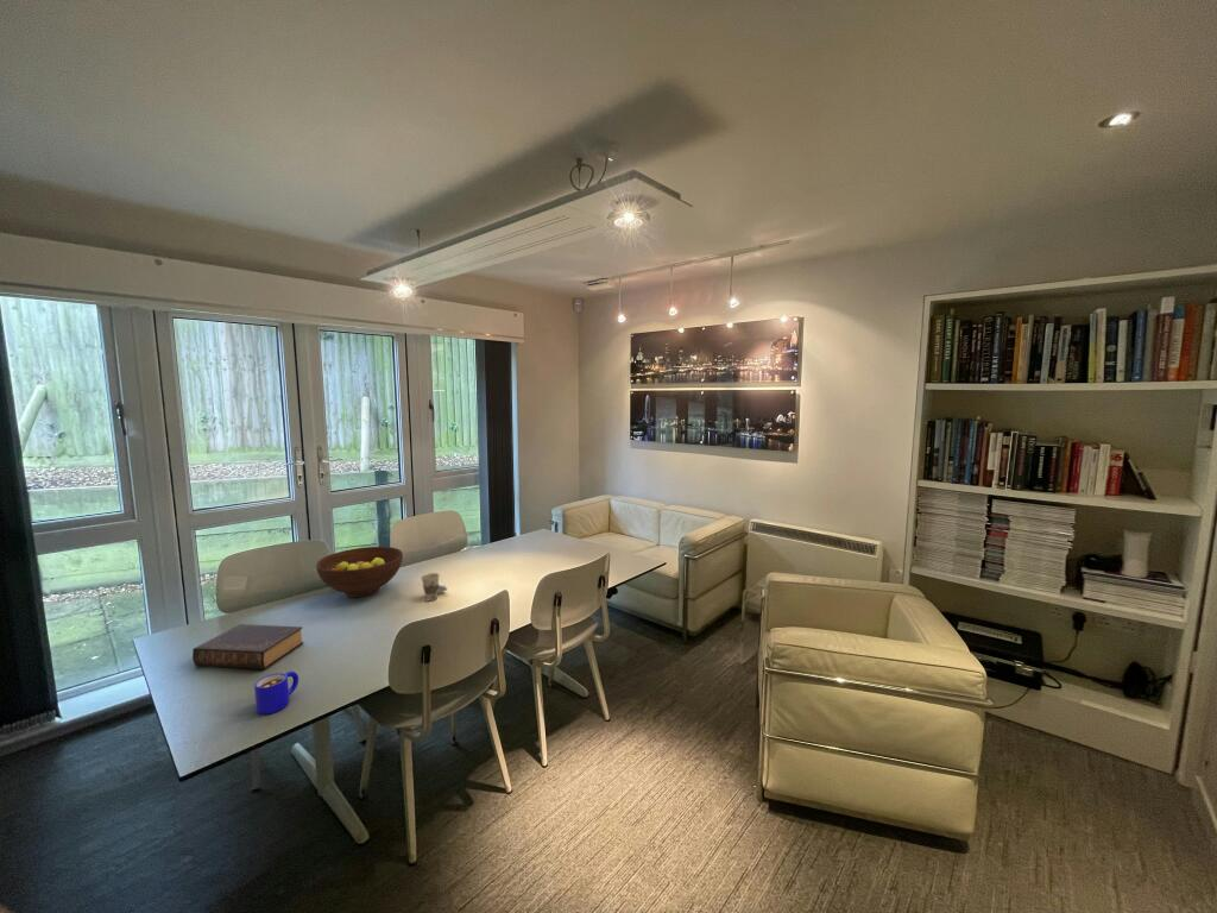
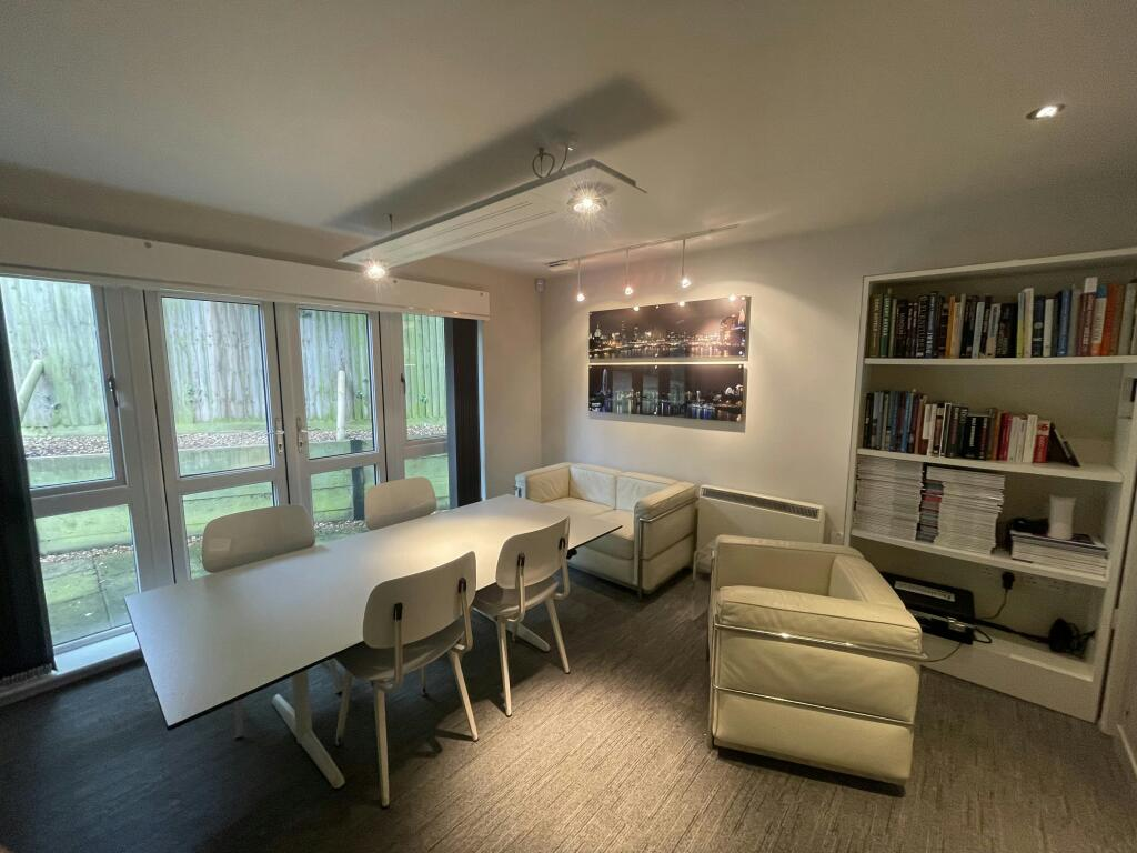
- cup [420,572,448,603]
- mug [253,670,299,716]
- fruit bowl [315,546,404,598]
- book [191,623,304,670]
